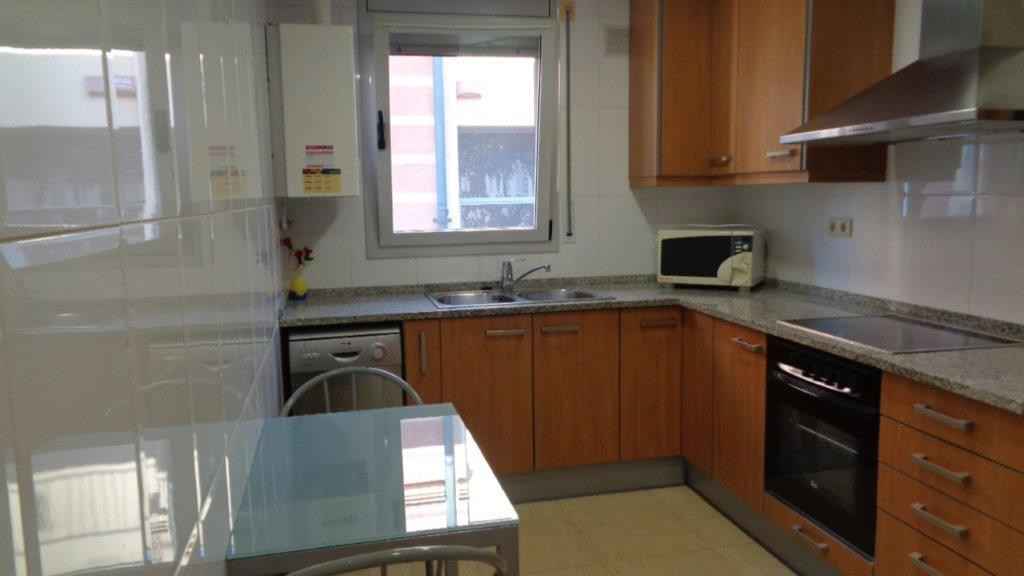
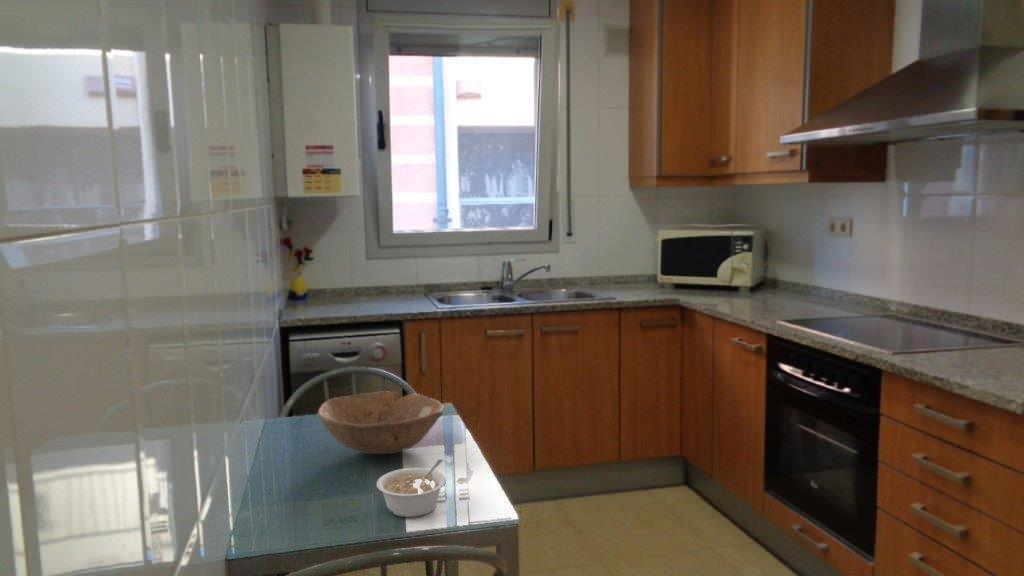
+ bowl [316,390,445,455]
+ legume [376,458,447,518]
